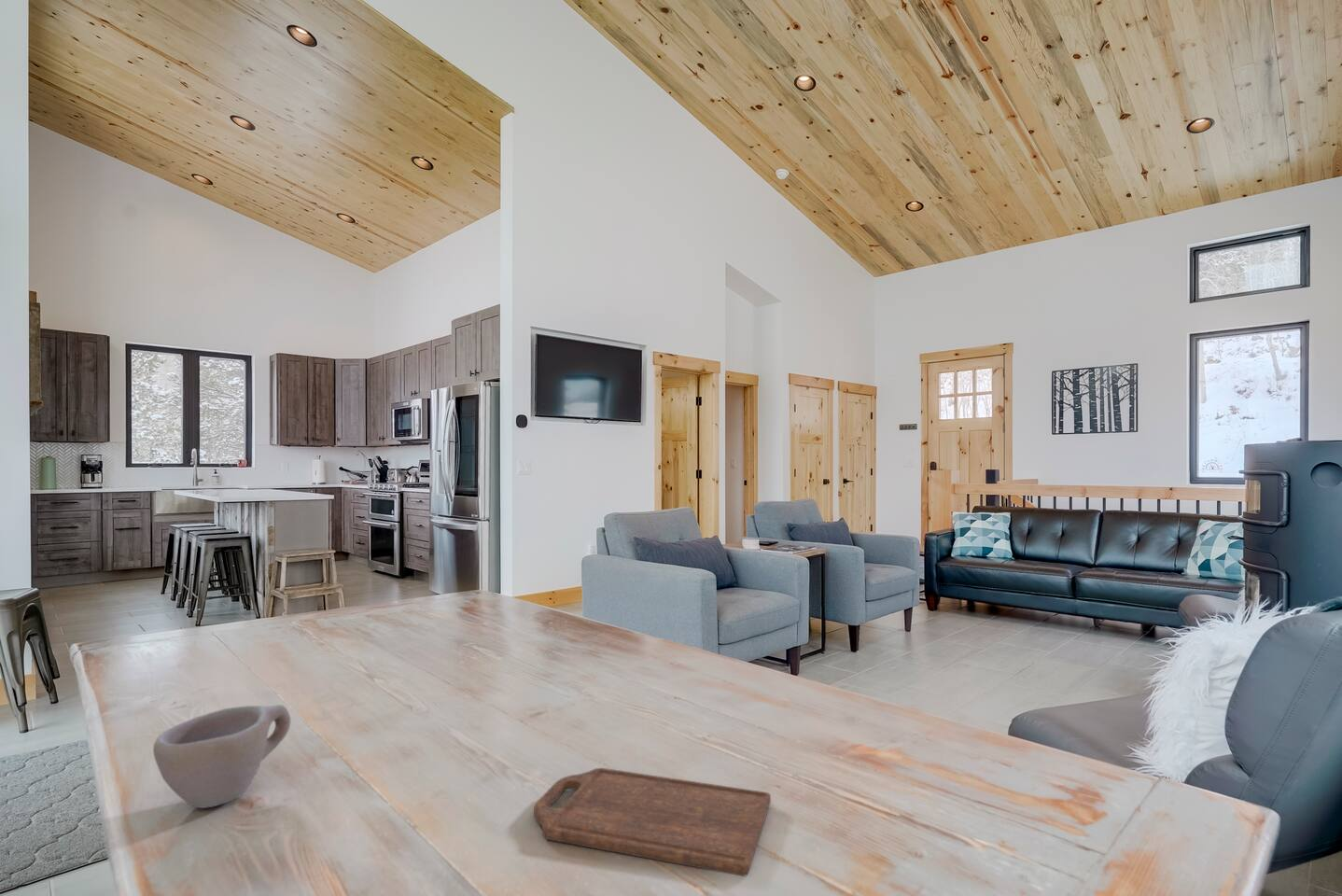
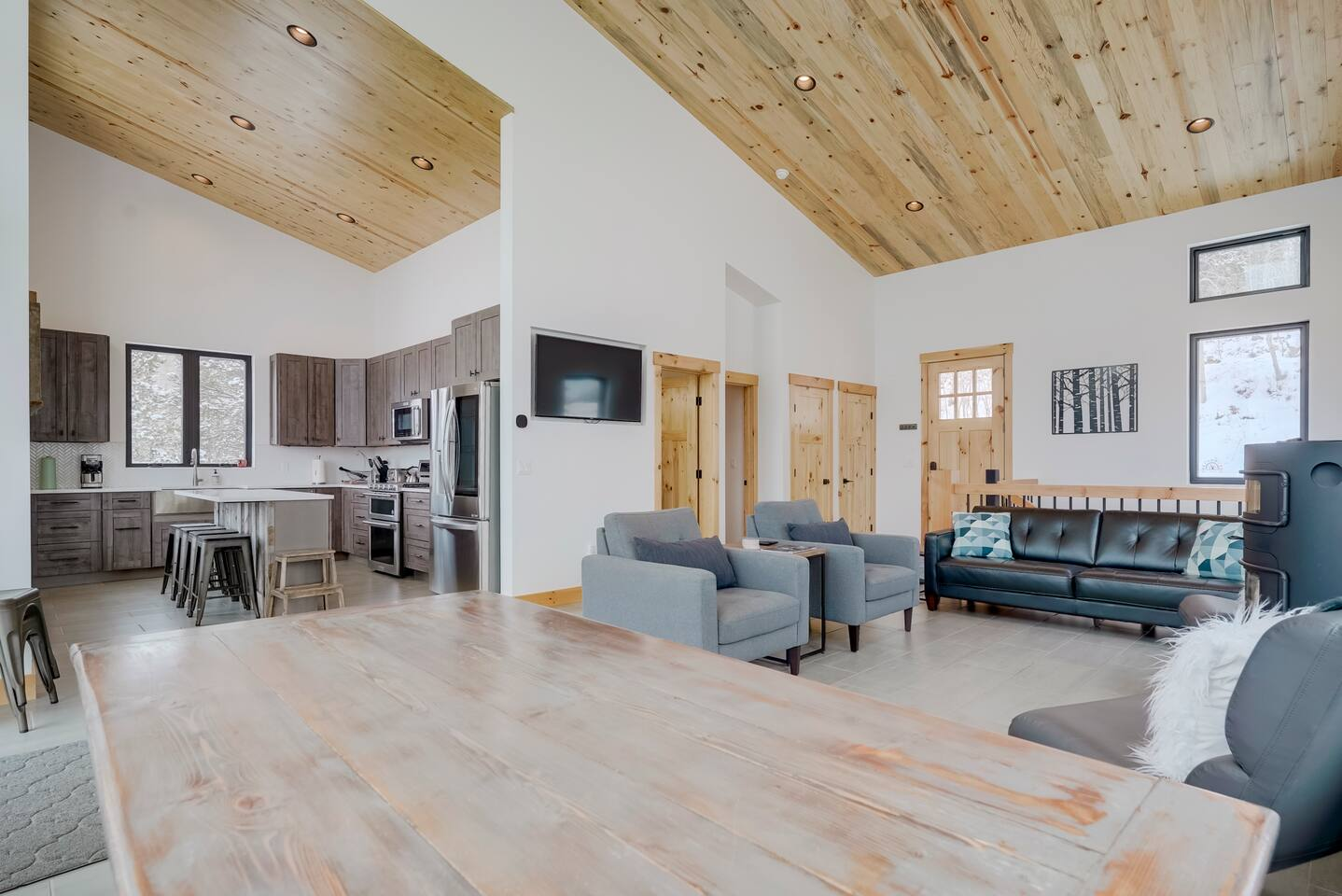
- cup [152,704,292,809]
- cutting board [533,767,772,876]
